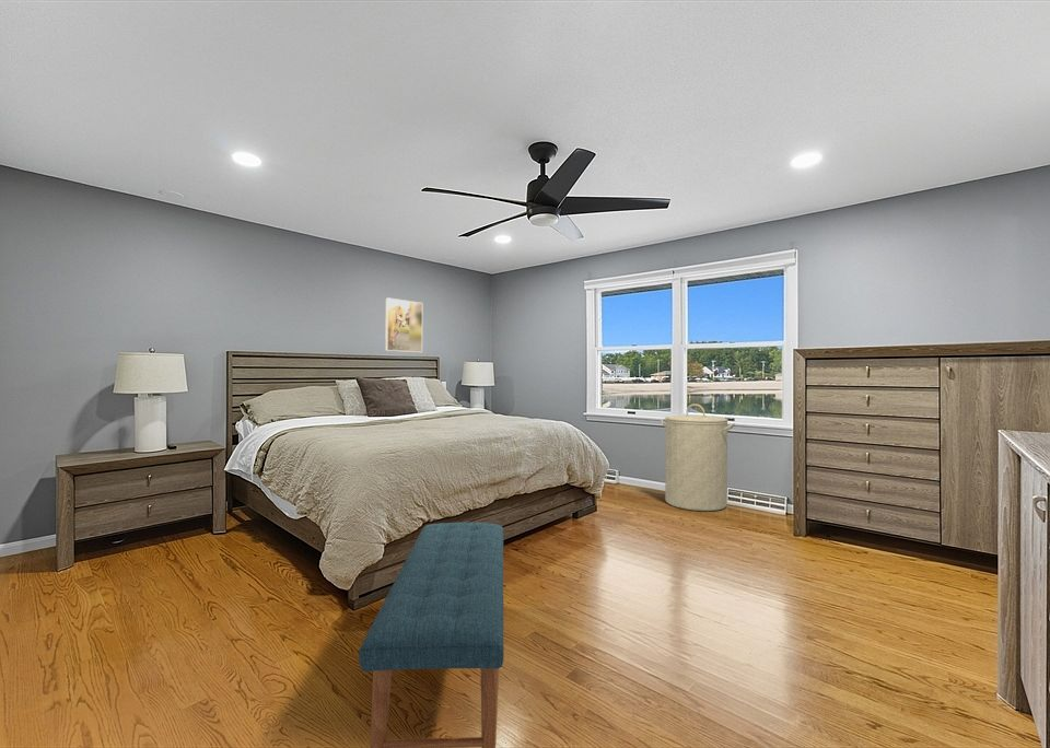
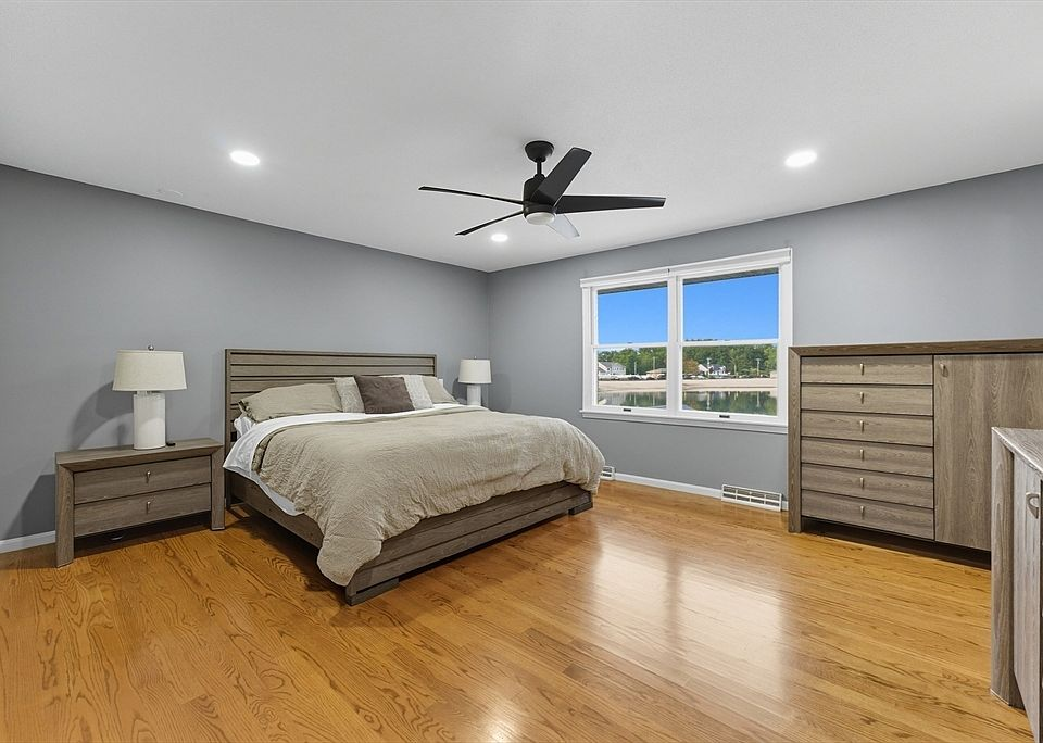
- bench [358,522,504,748]
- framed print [384,296,423,353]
- laundry hamper [660,404,736,512]
